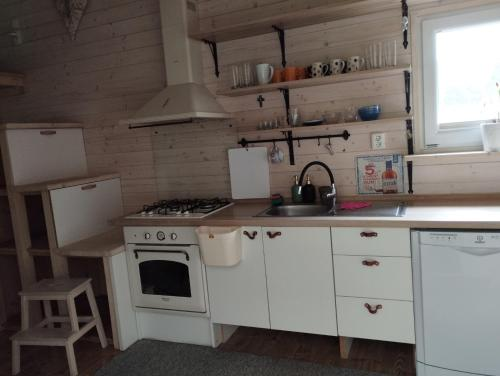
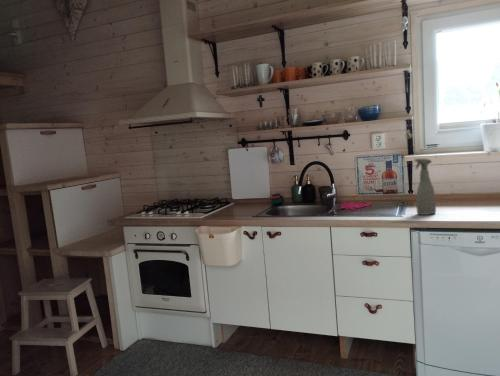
+ spray bottle [414,157,437,216]
